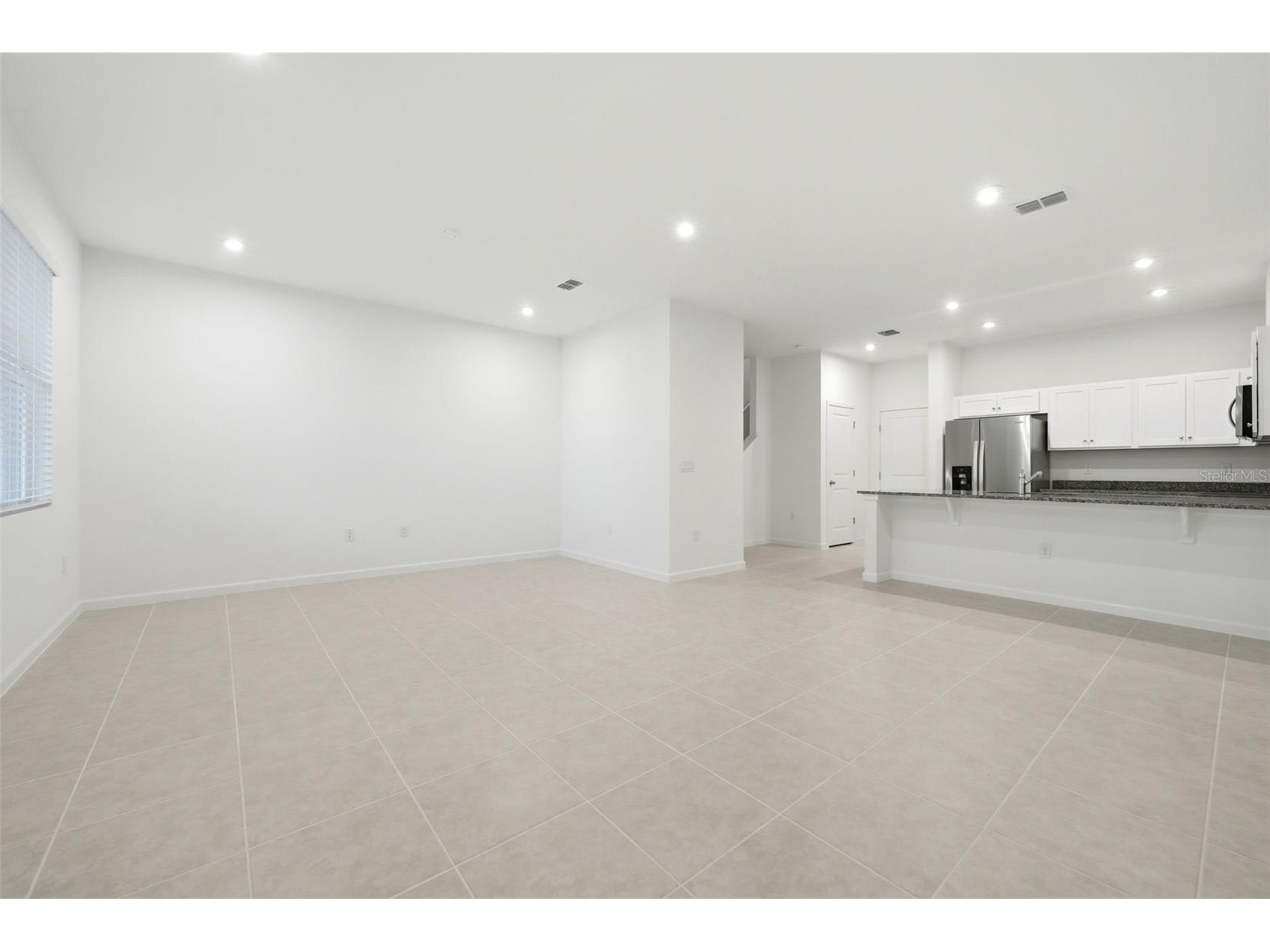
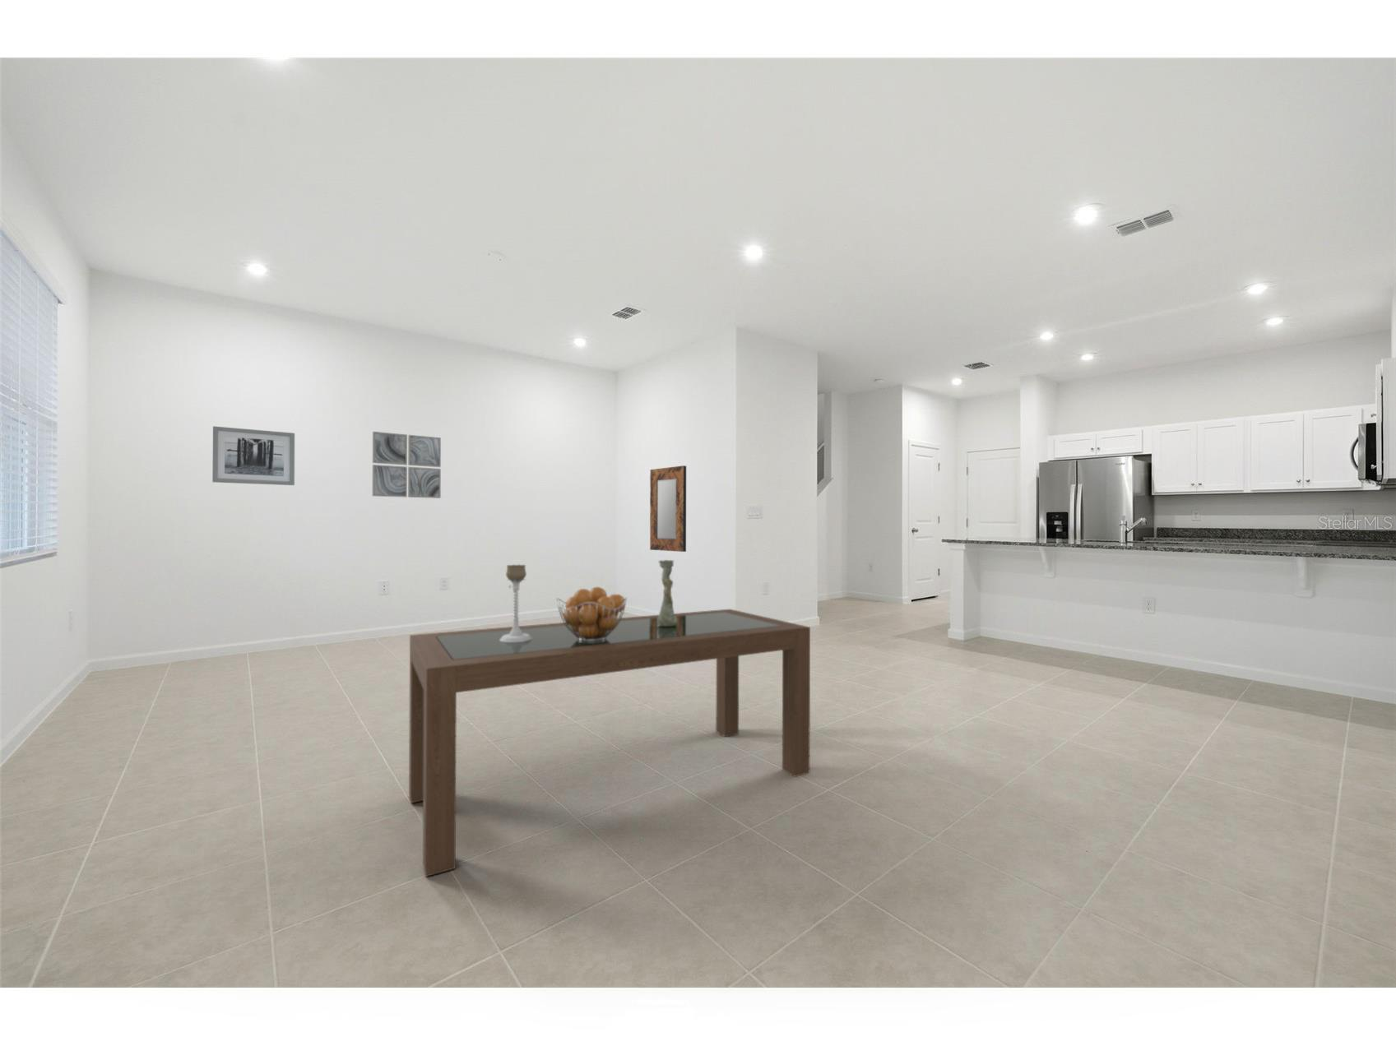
+ vase [657,559,677,626]
+ wall art [211,425,296,486]
+ fruit basket [556,587,628,642]
+ dining table [408,609,811,878]
+ candle holder [499,564,531,643]
+ home mirror [649,465,687,553]
+ wall art [372,431,442,499]
